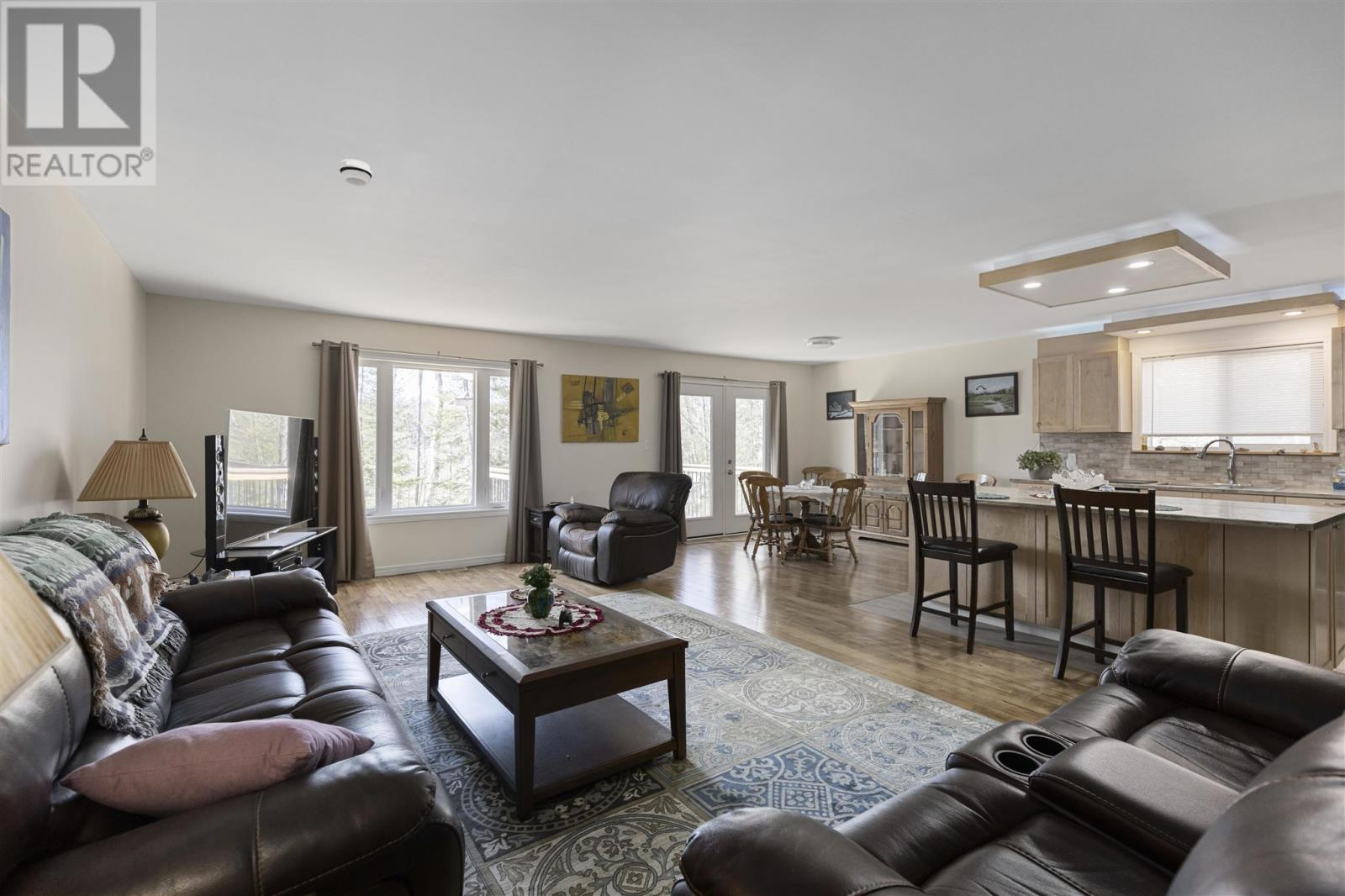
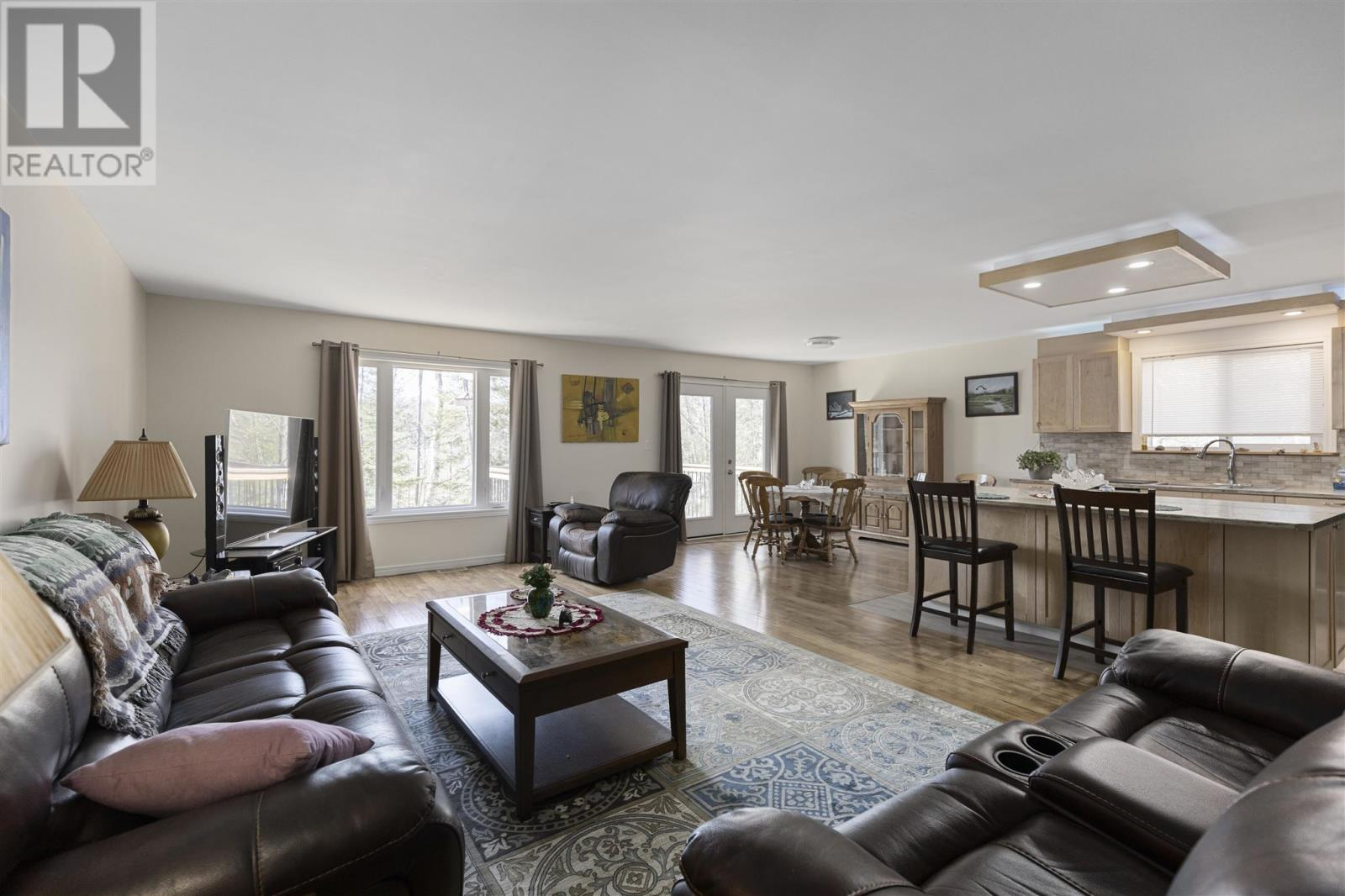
- smoke detector [339,158,373,187]
